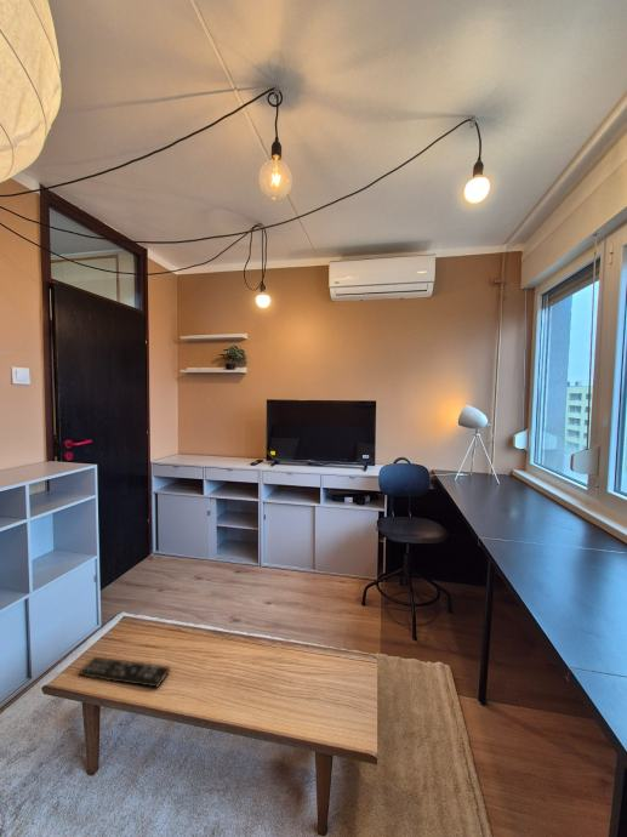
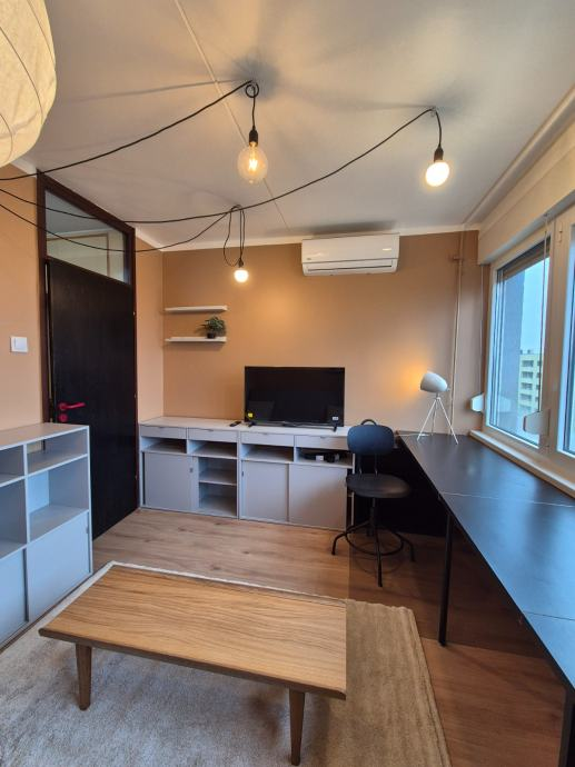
- remote control [78,655,171,689]
